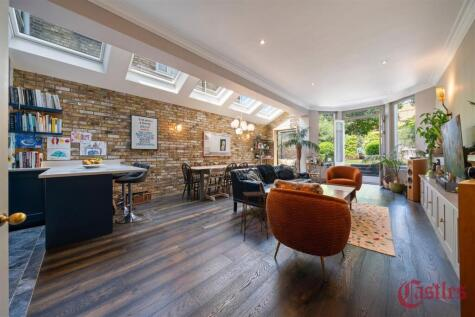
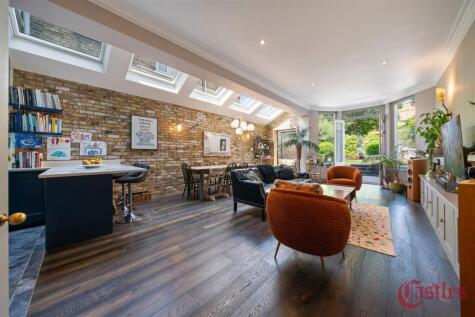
- side table [240,191,269,243]
